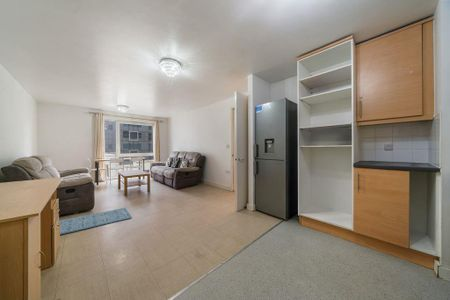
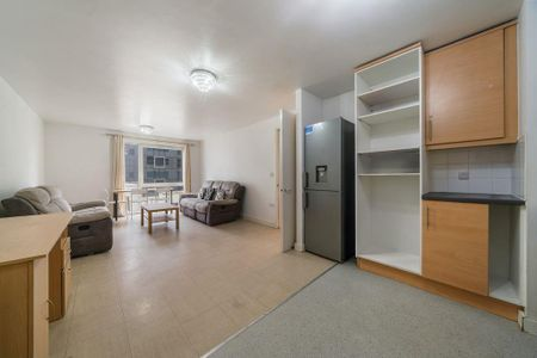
- rug [58,207,133,236]
